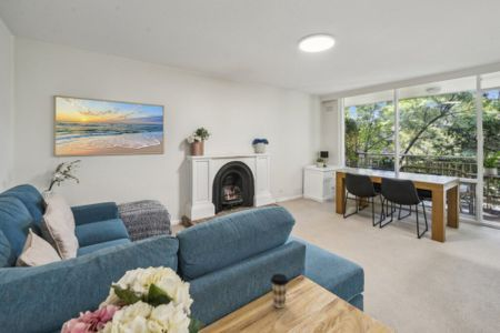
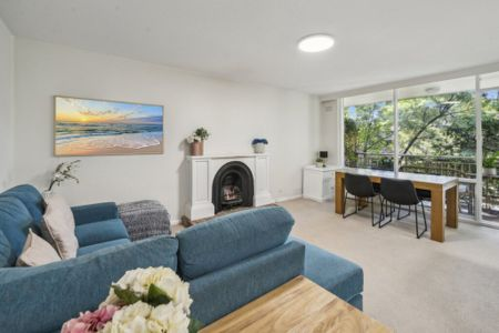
- coffee cup [270,273,290,309]
